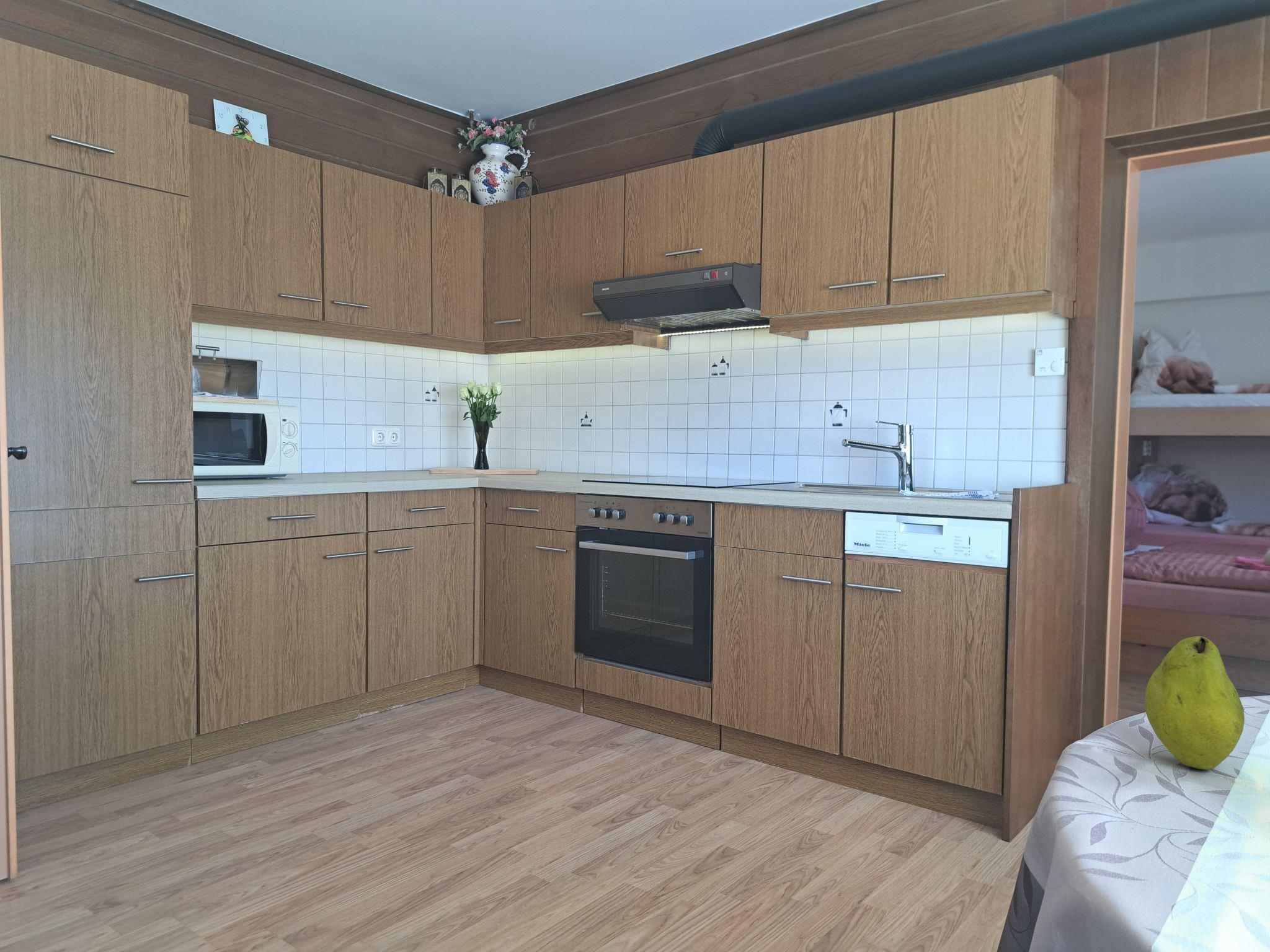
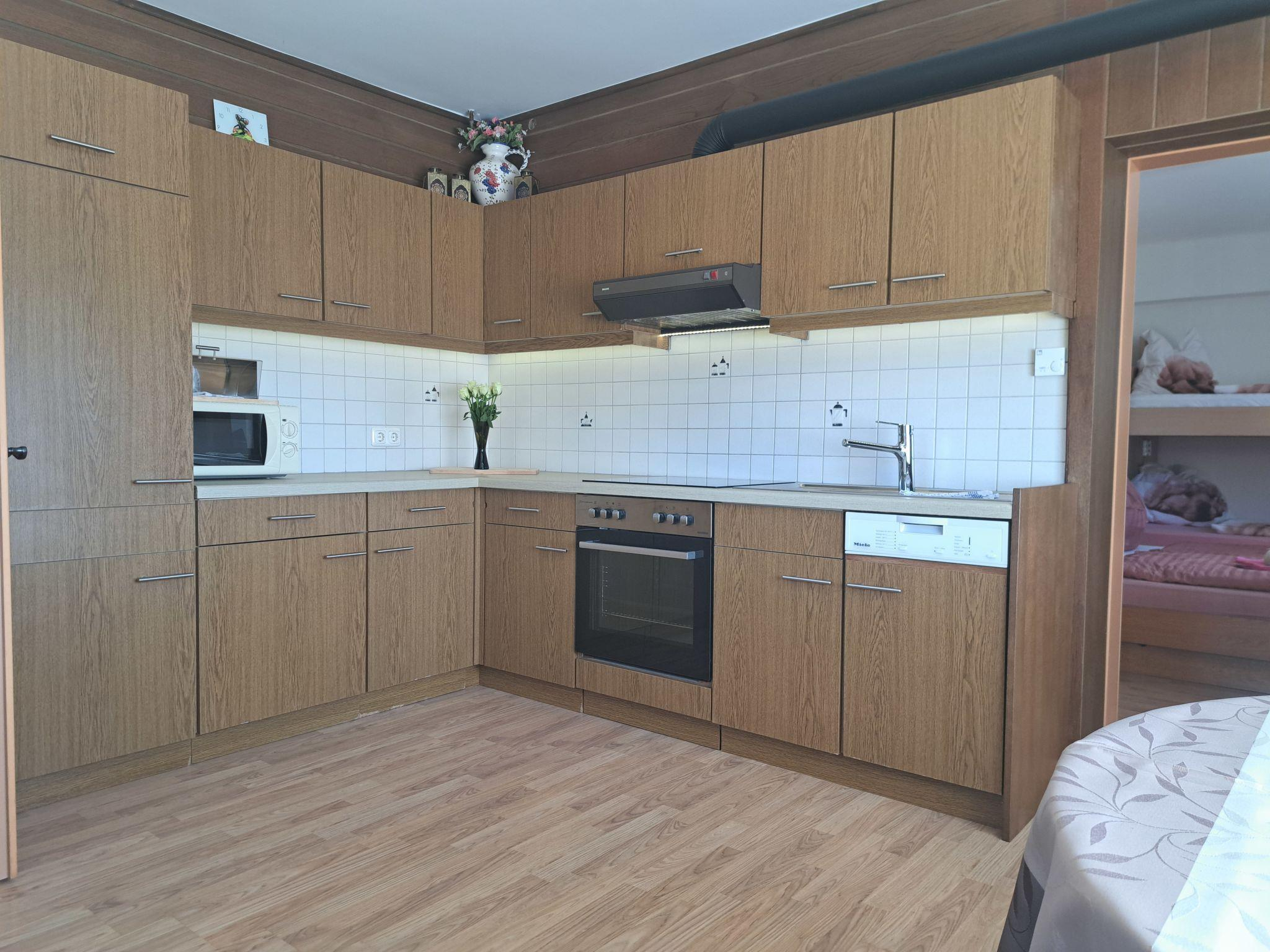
- fruit [1144,635,1245,770]
